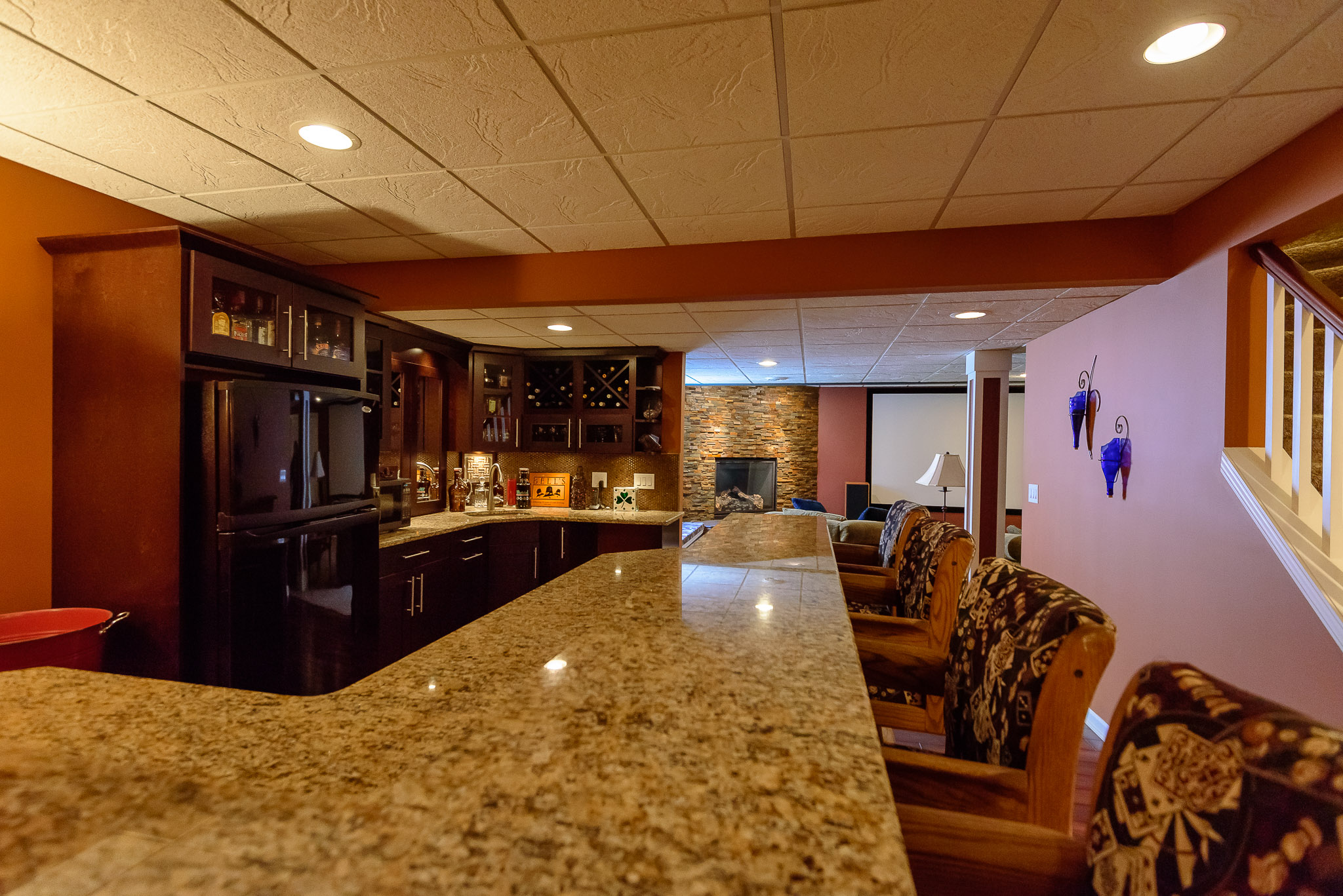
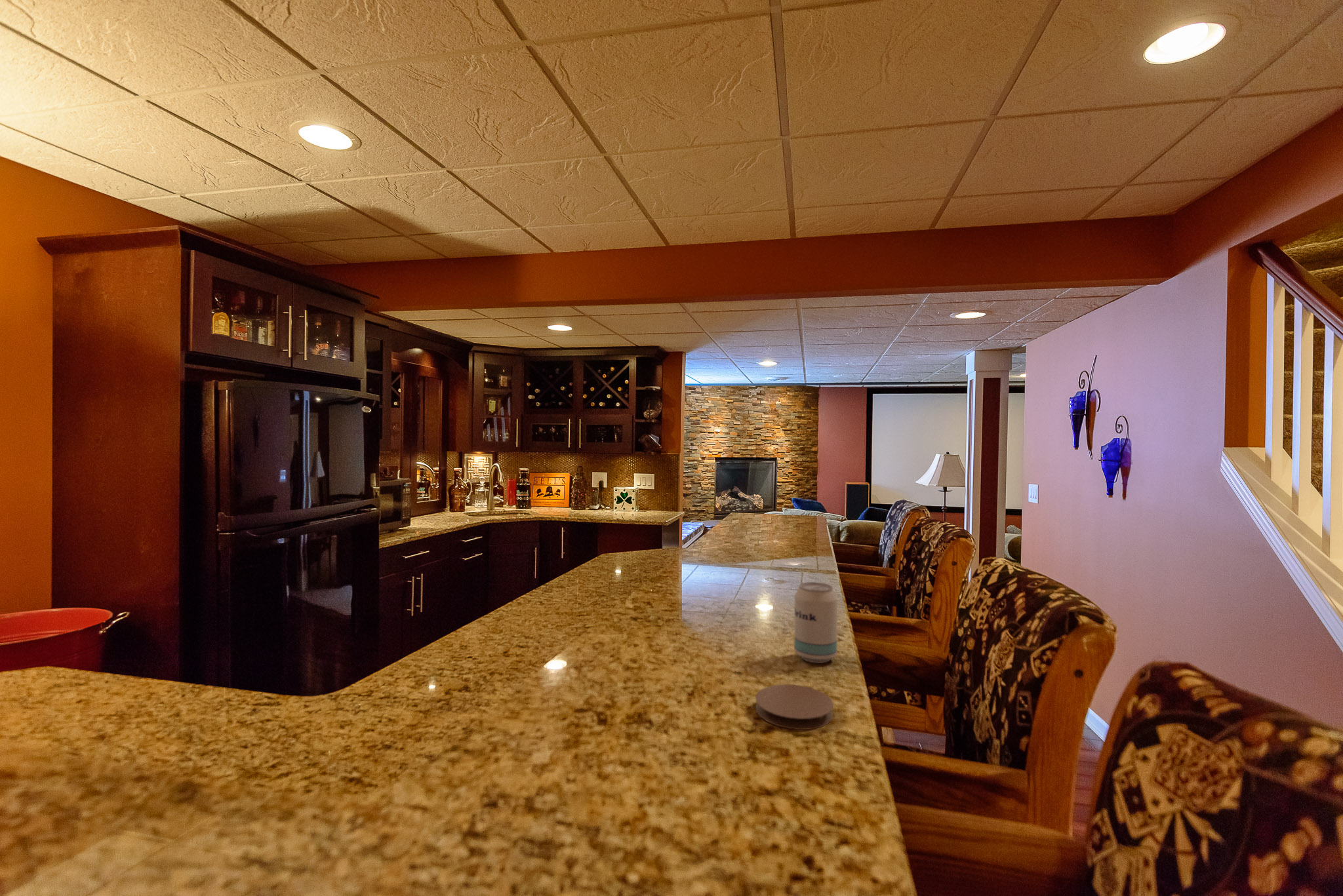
+ beverage can [793,581,838,664]
+ coaster [755,684,834,730]
